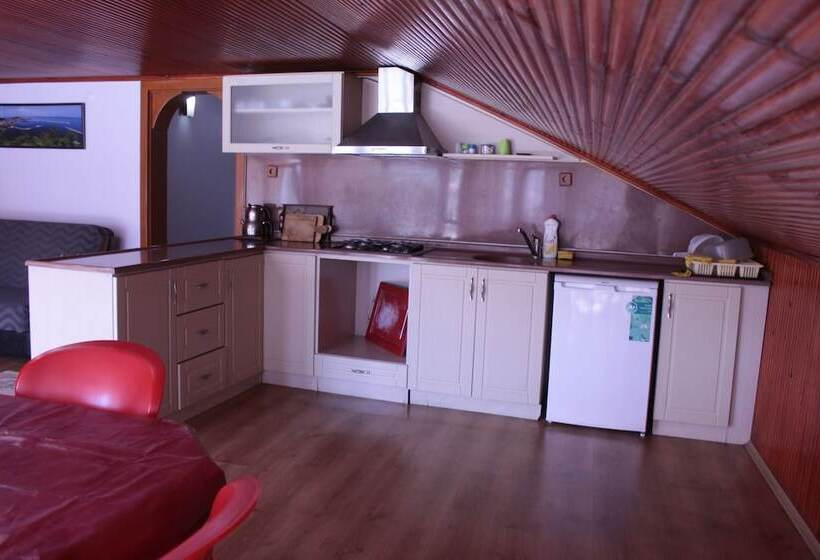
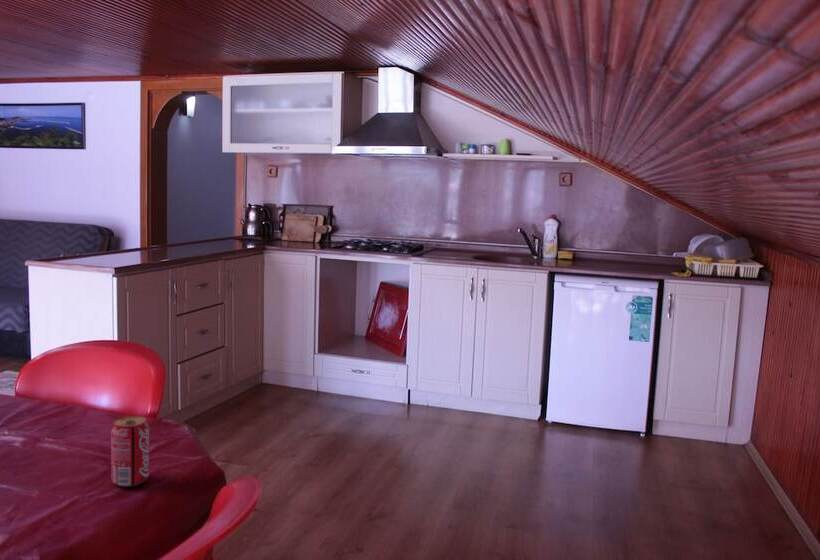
+ beverage can [110,415,150,488]
